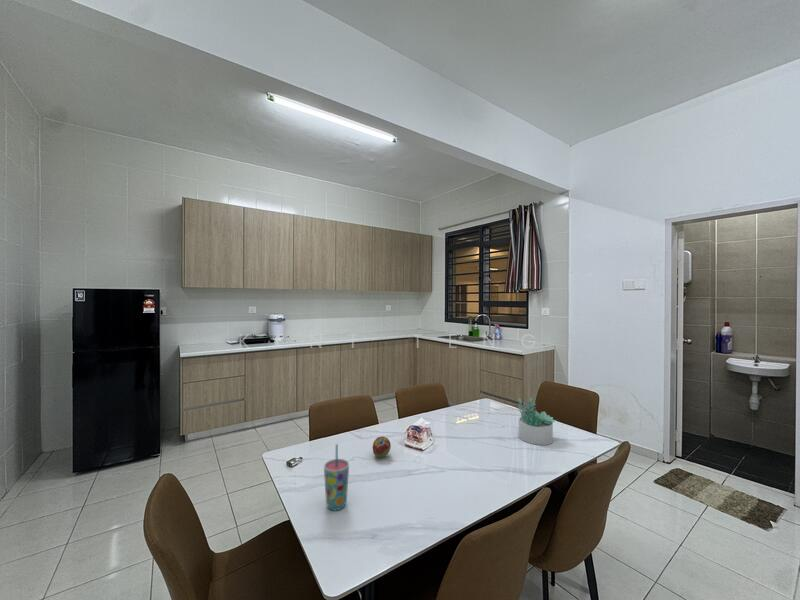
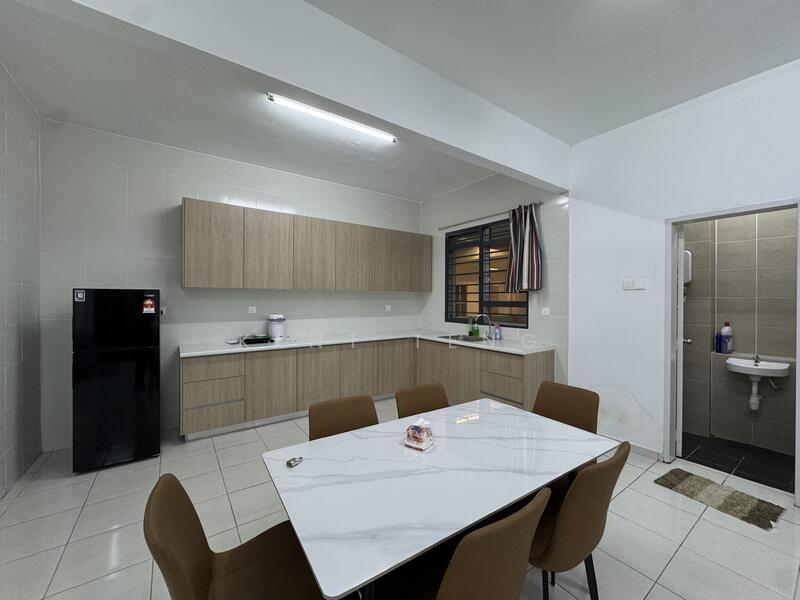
- succulent plant [517,396,558,446]
- cup [323,443,350,511]
- fruit [372,436,392,458]
